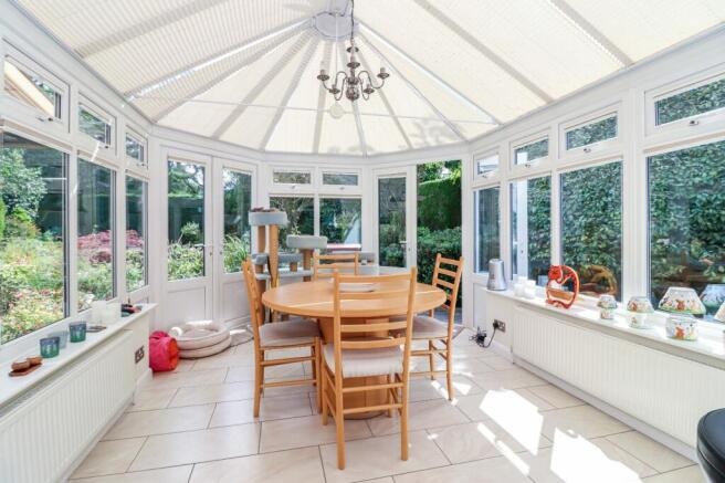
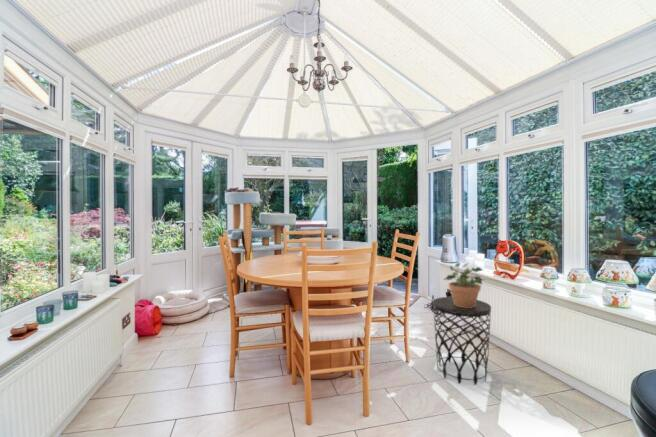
+ potted plant [442,262,486,308]
+ side table [432,296,492,386]
